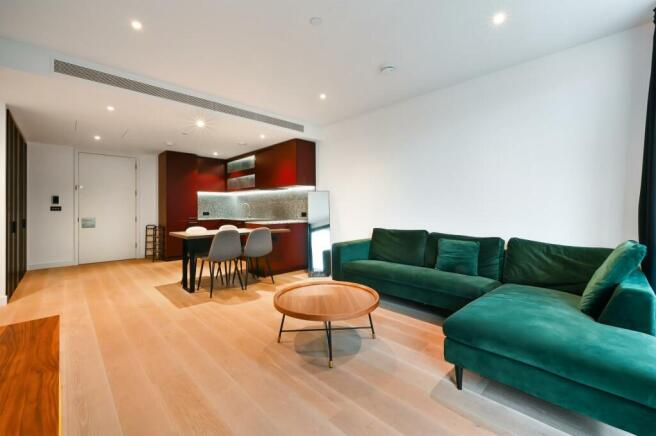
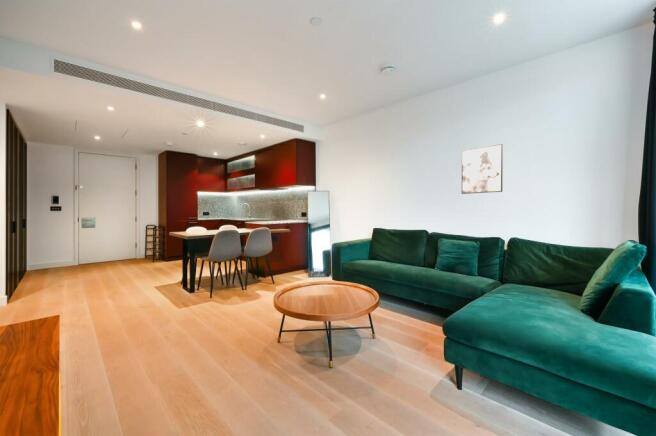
+ wall art [461,143,504,195]
